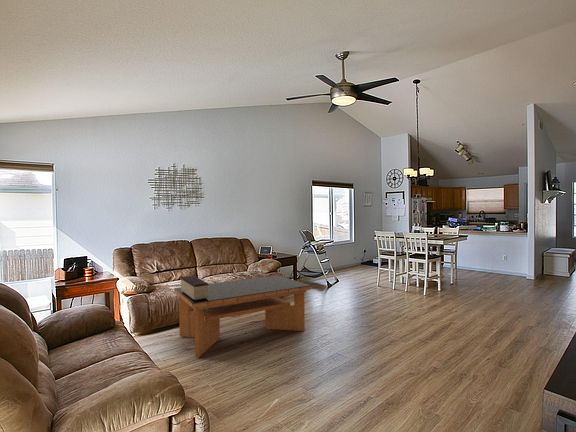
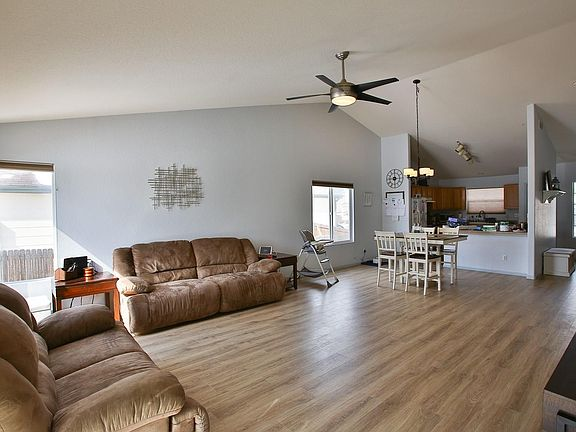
- coffee table [173,274,311,358]
- decorative box [180,275,209,301]
